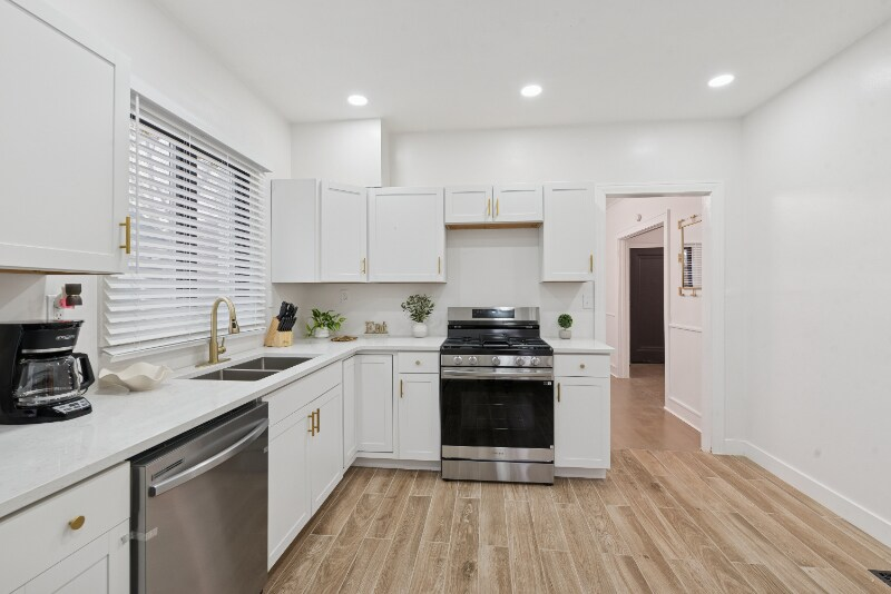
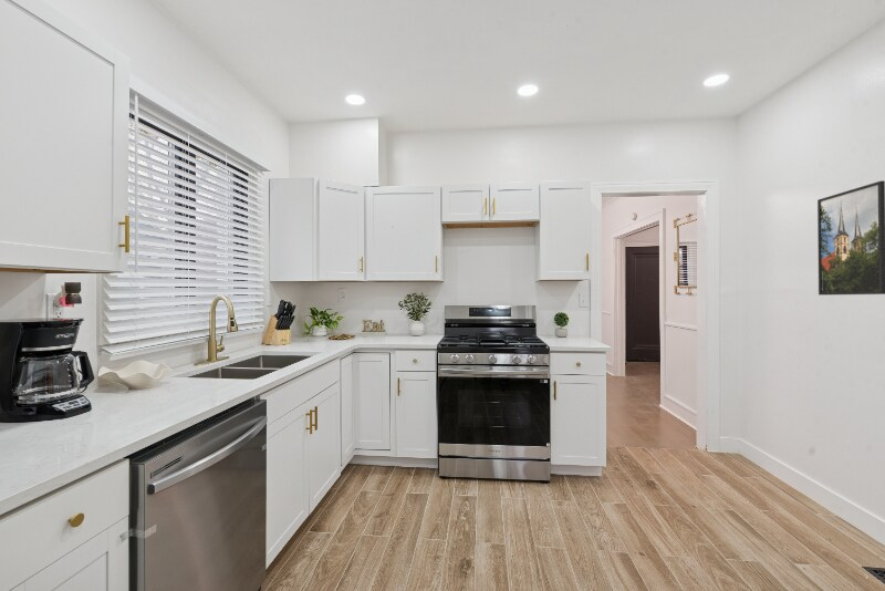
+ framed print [816,179,885,297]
